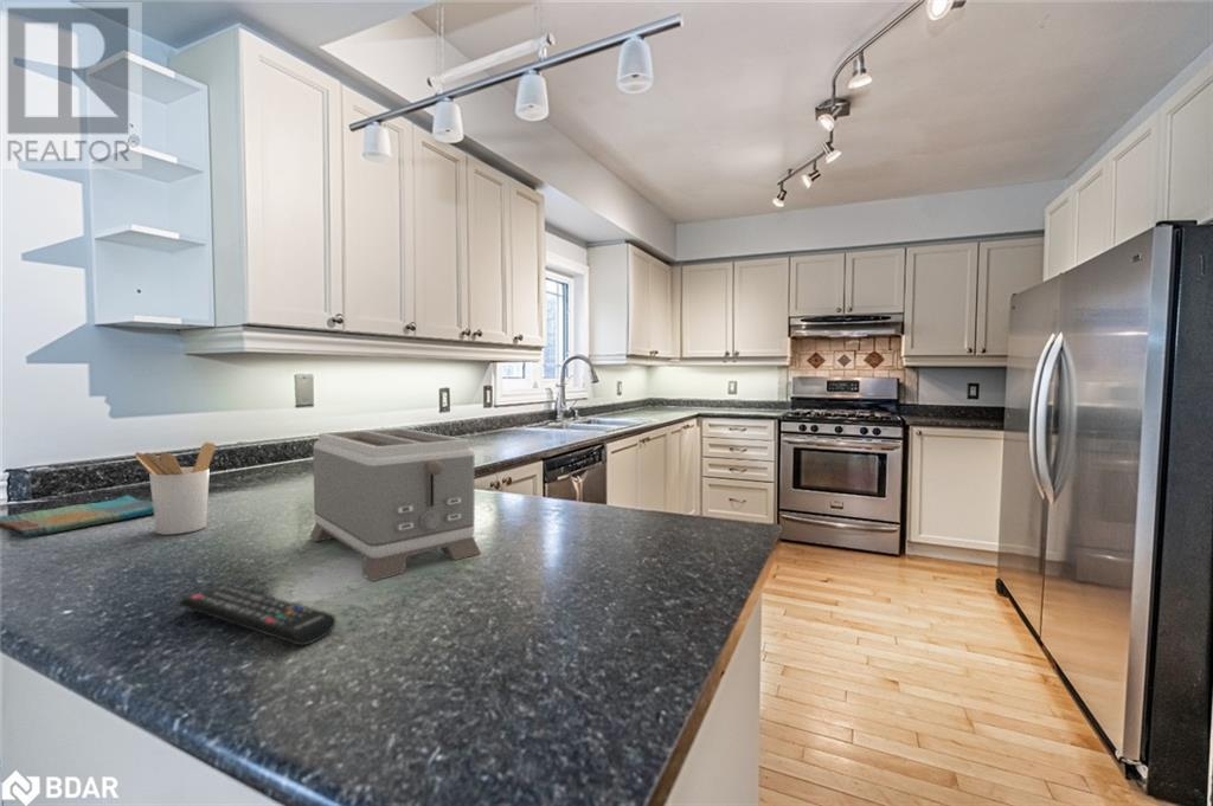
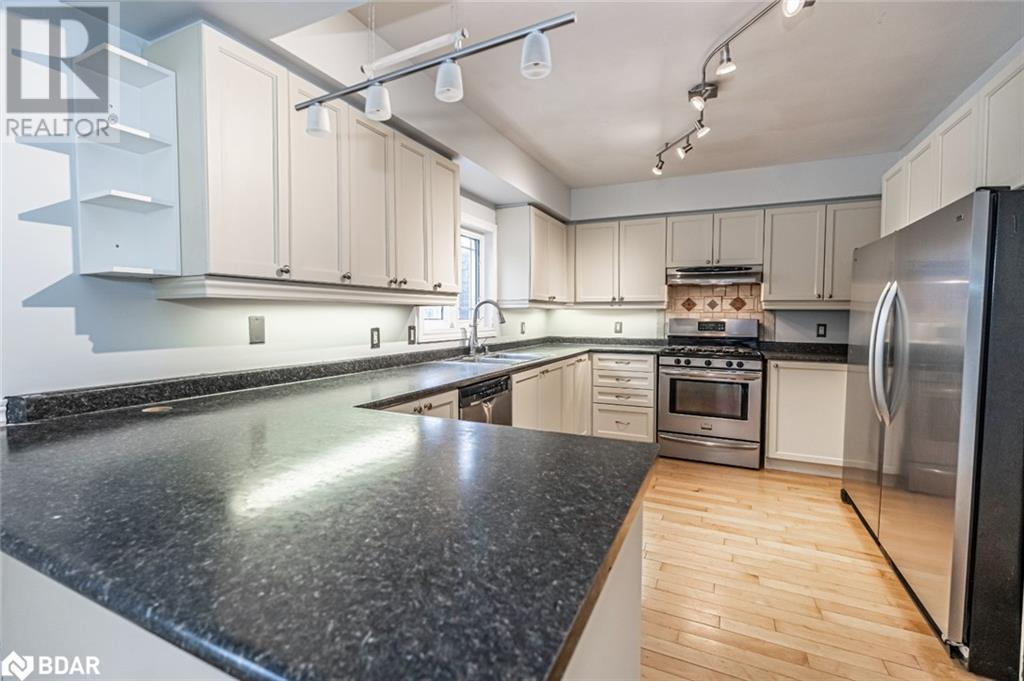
- remote control [178,583,338,647]
- utensil holder [134,441,217,536]
- toaster [308,427,482,582]
- dish towel [0,495,154,539]
